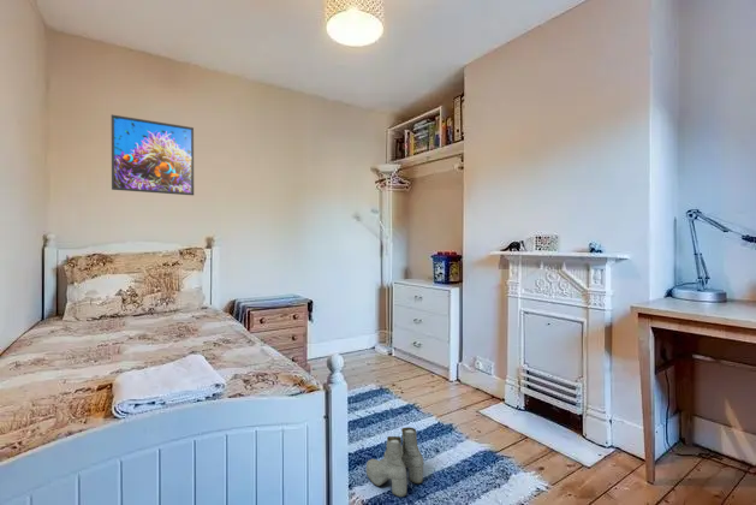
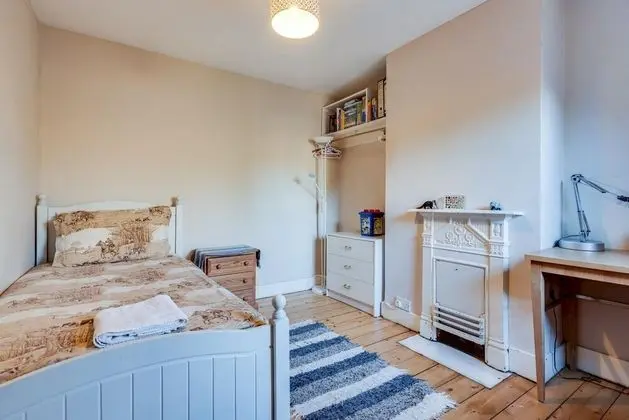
- boots [365,426,424,498]
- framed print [111,113,195,196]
